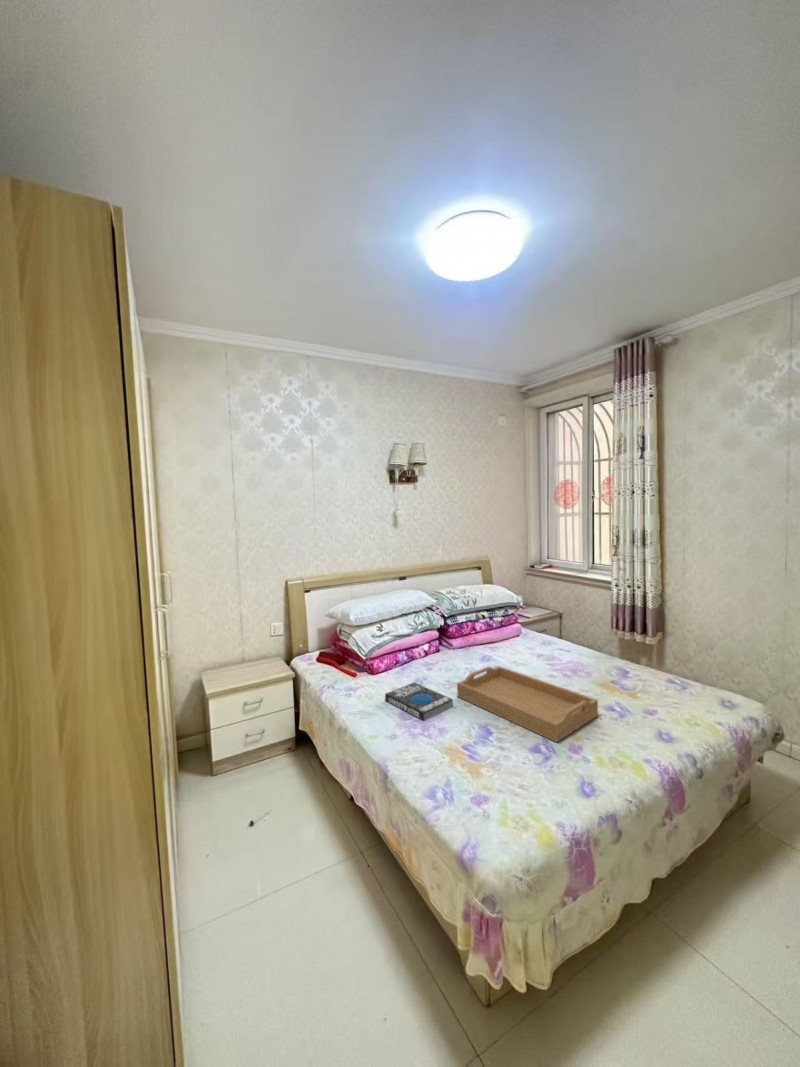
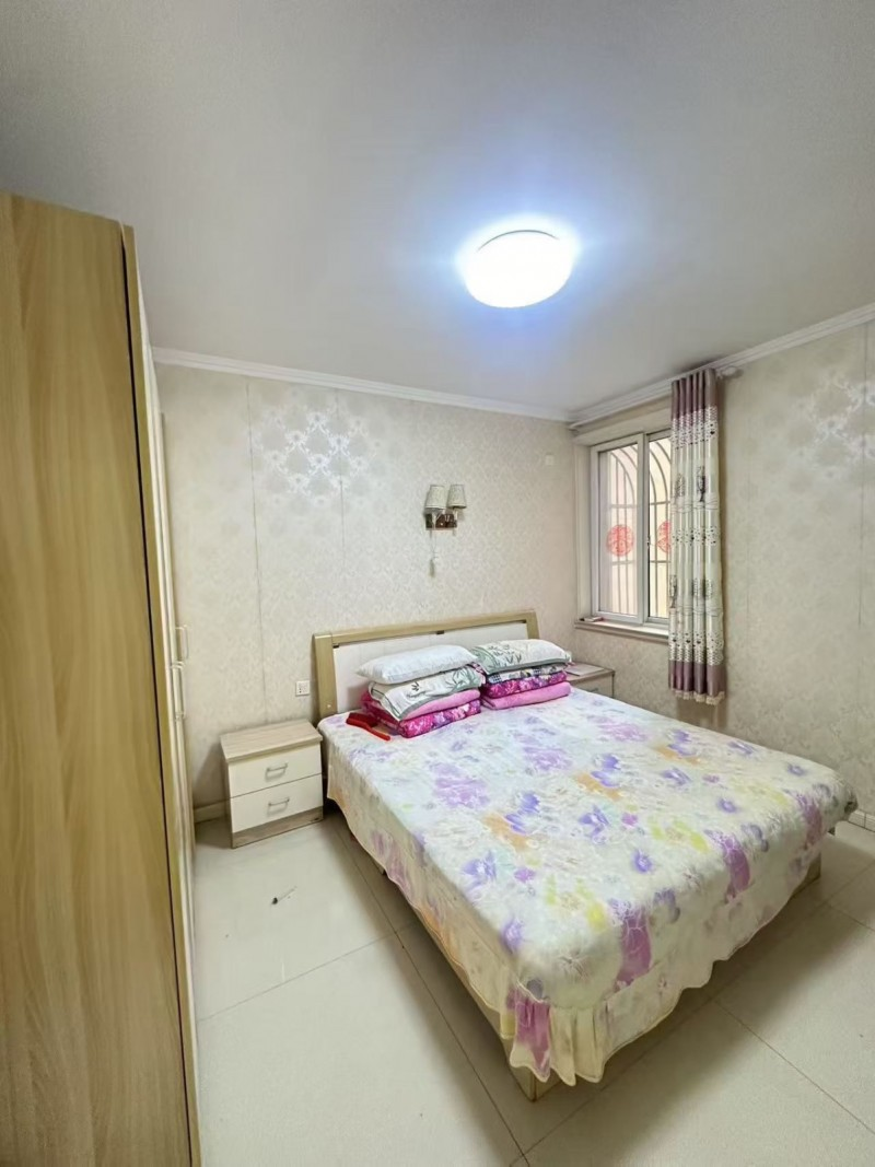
- book [384,682,454,722]
- serving tray [456,665,599,744]
